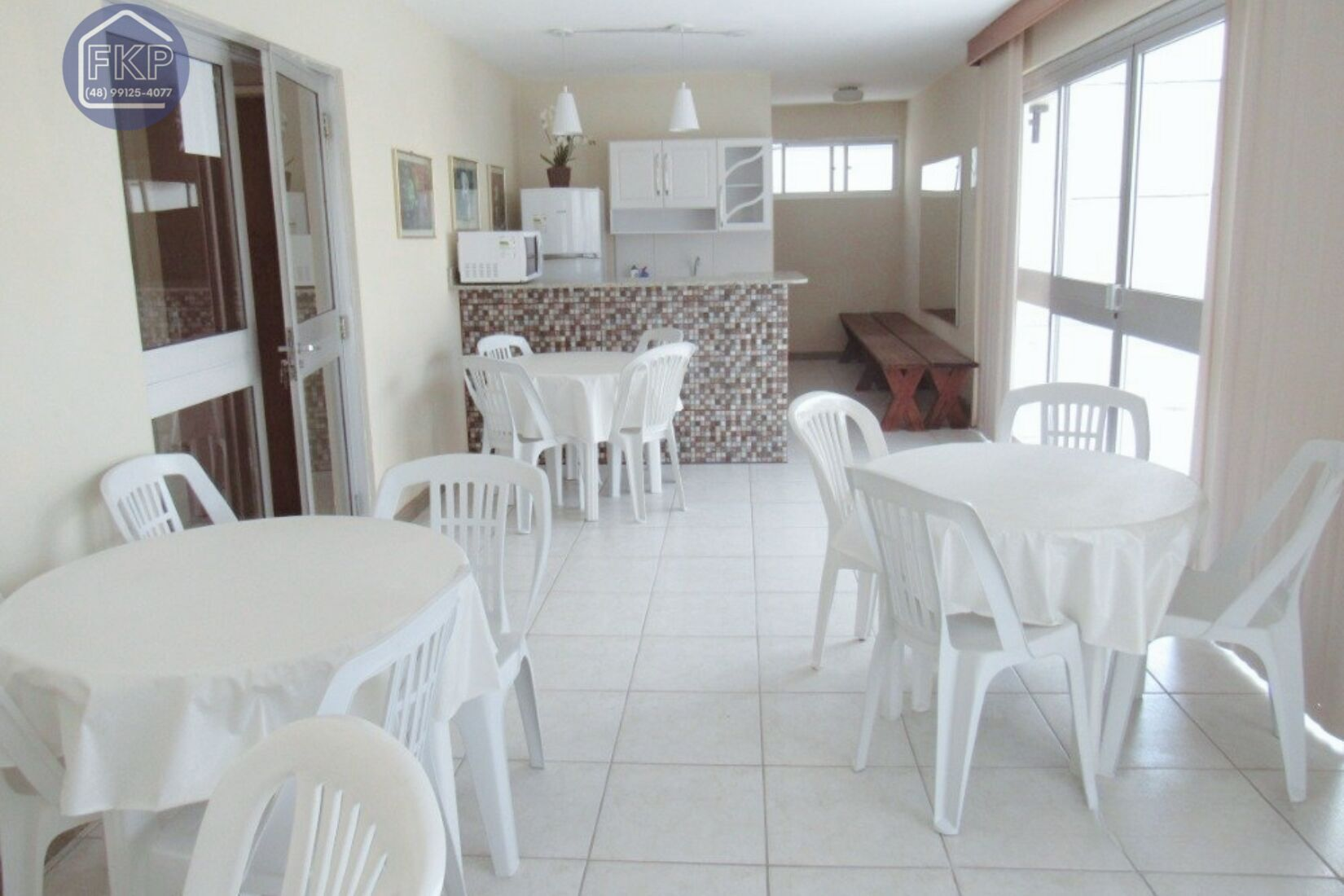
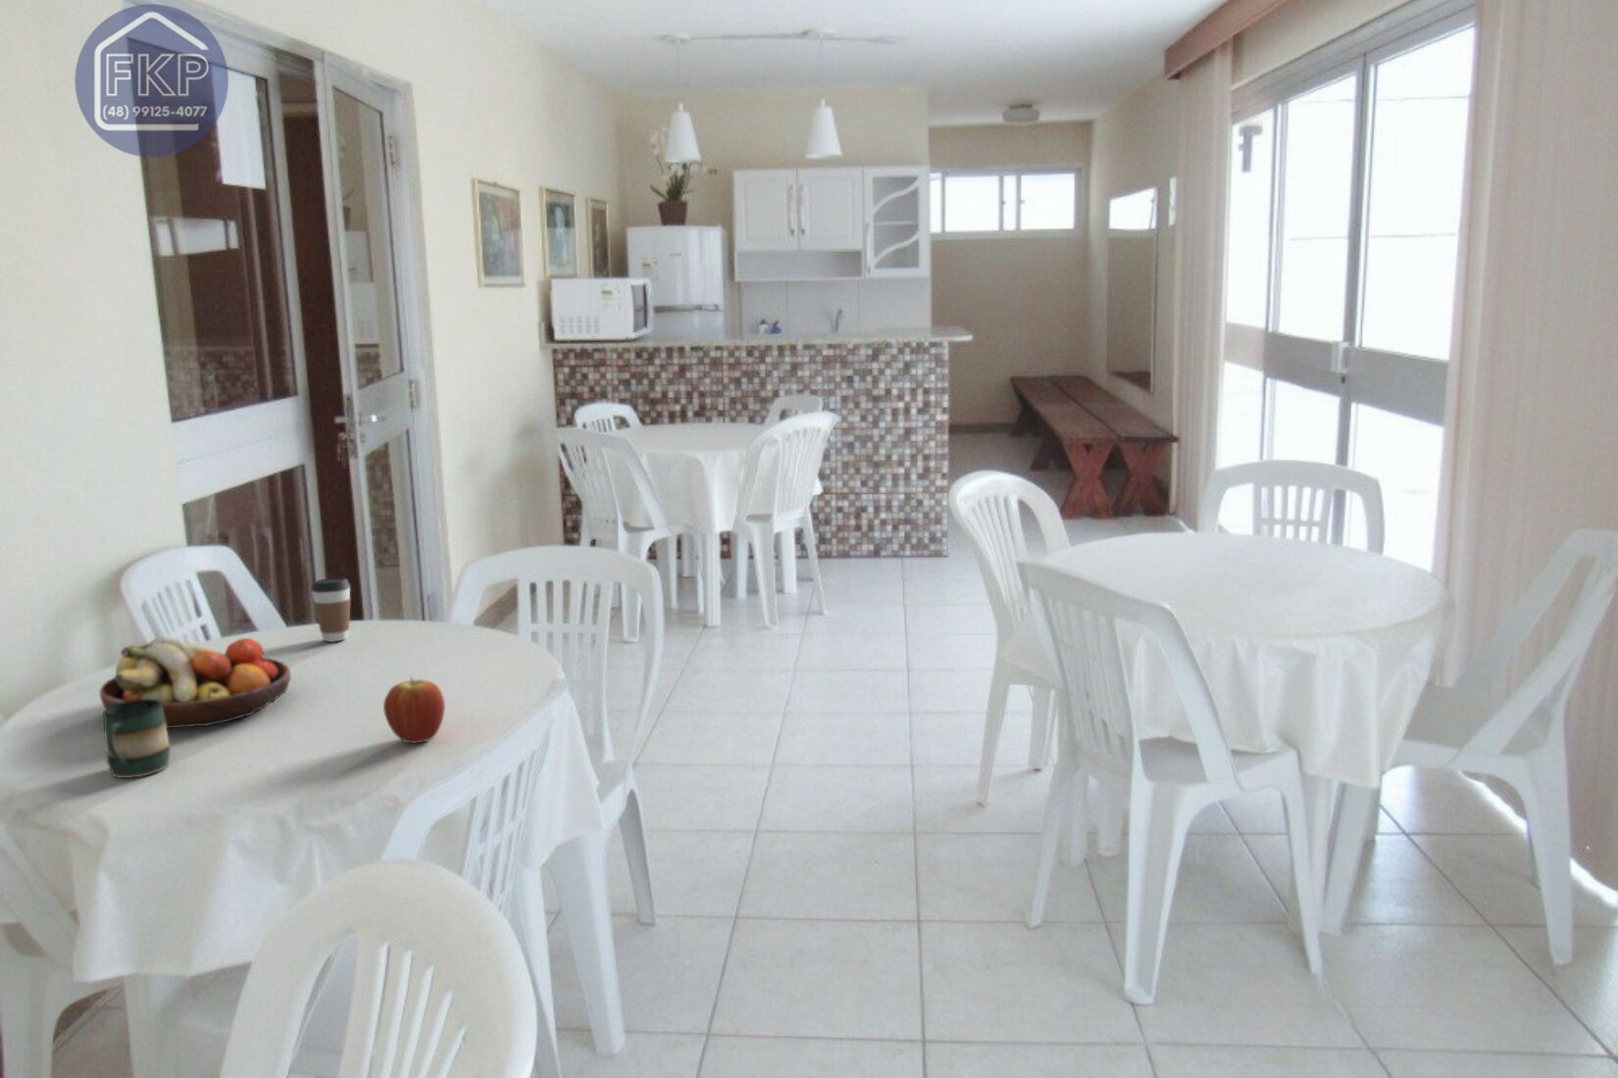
+ mug [102,699,171,780]
+ fruit bowl [99,636,293,729]
+ fruit [383,676,447,744]
+ coffee cup [309,578,352,642]
